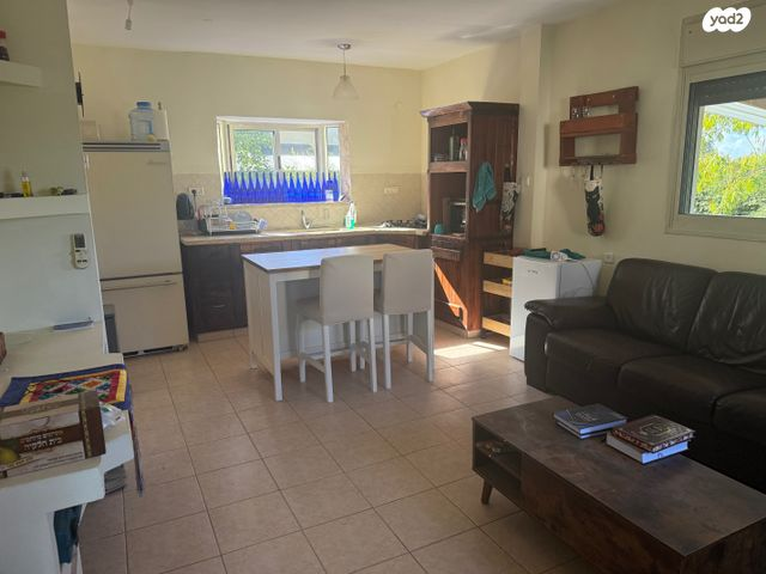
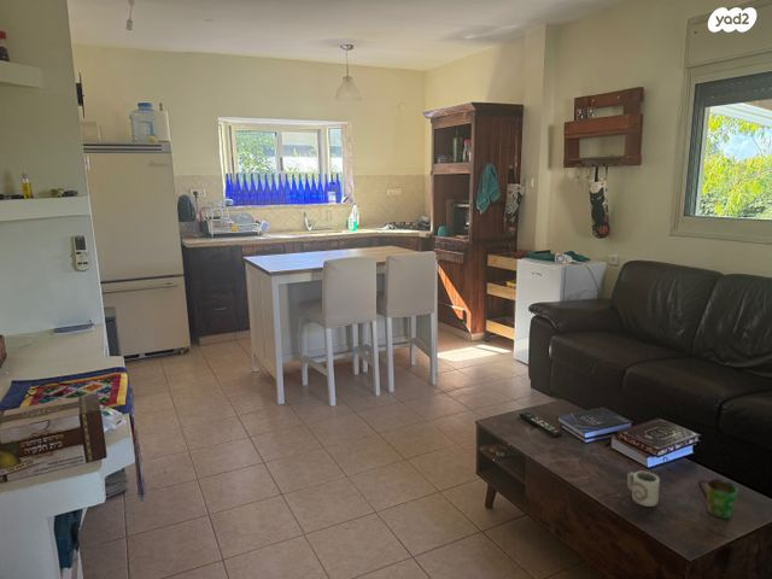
+ cup [697,478,739,520]
+ remote control [519,411,563,438]
+ cup [626,470,661,508]
